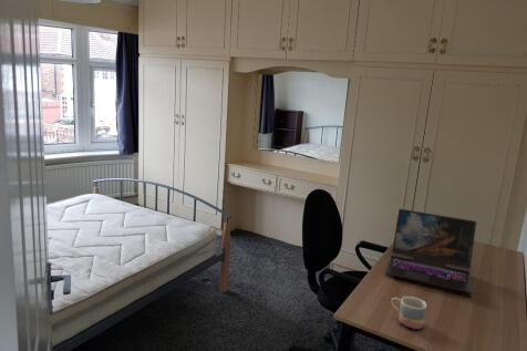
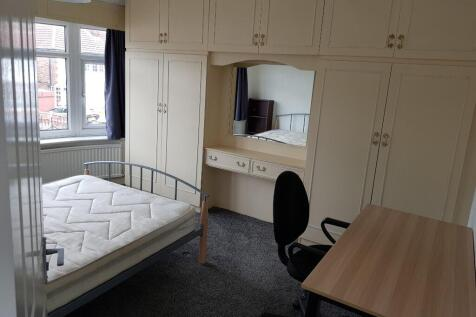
- laptop [384,208,477,295]
- mug [390,296,427,330]
